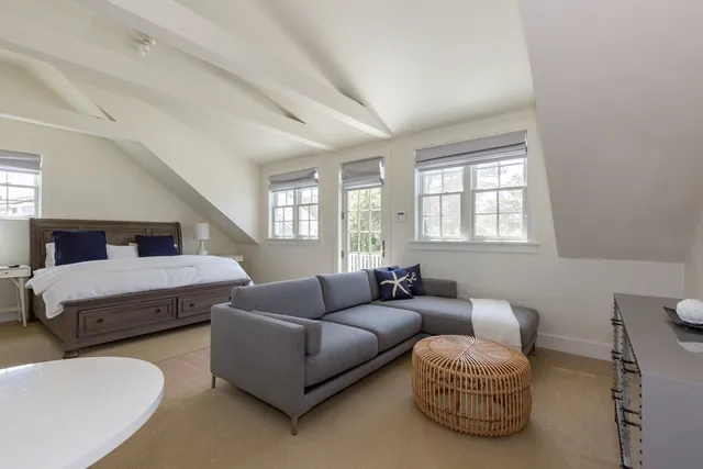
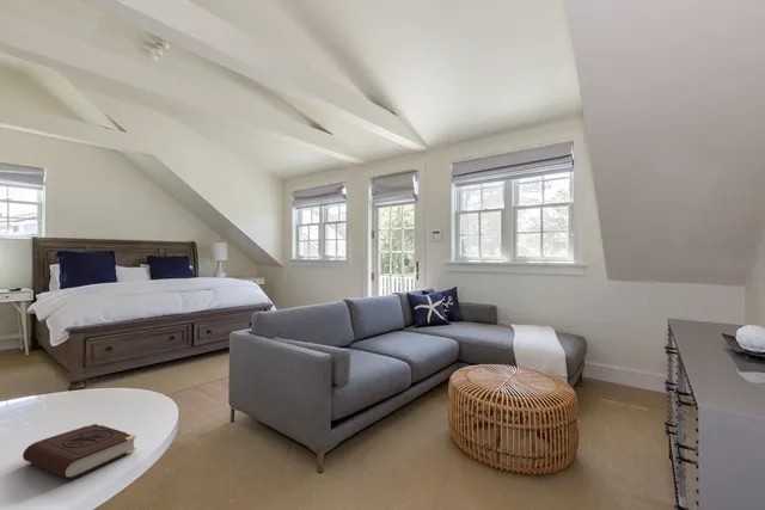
+ book [22,422,137,480]
